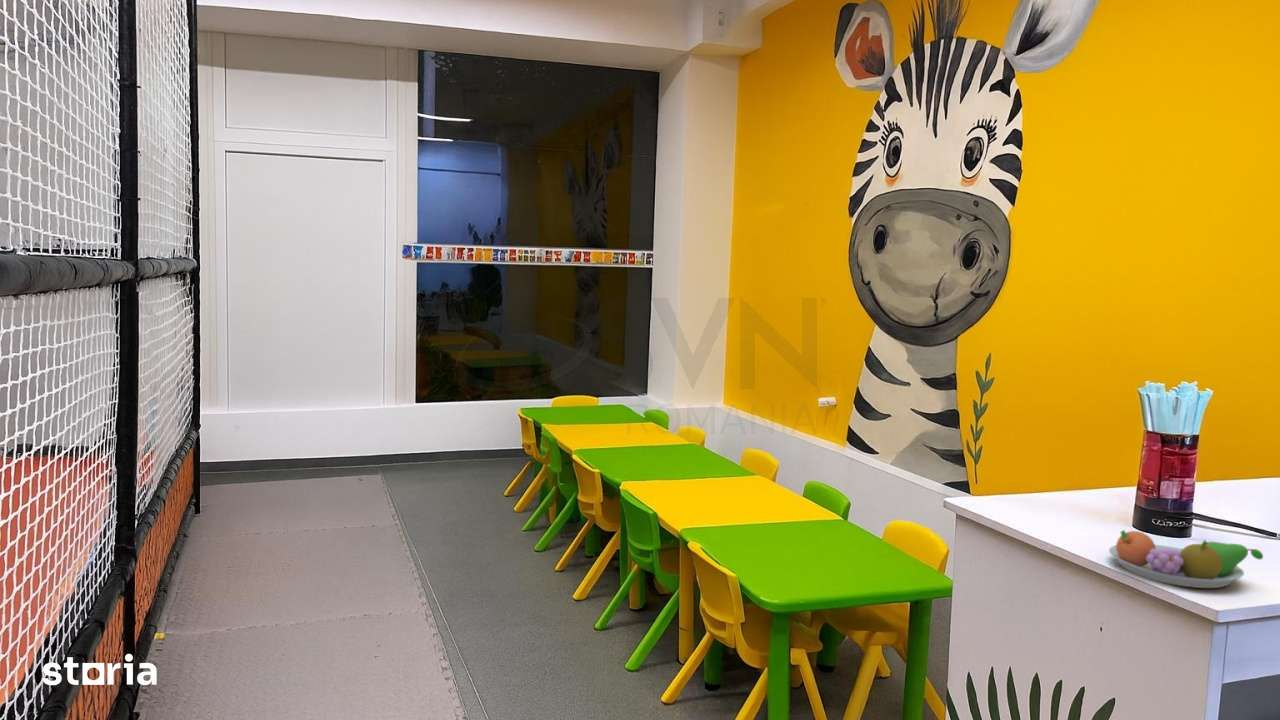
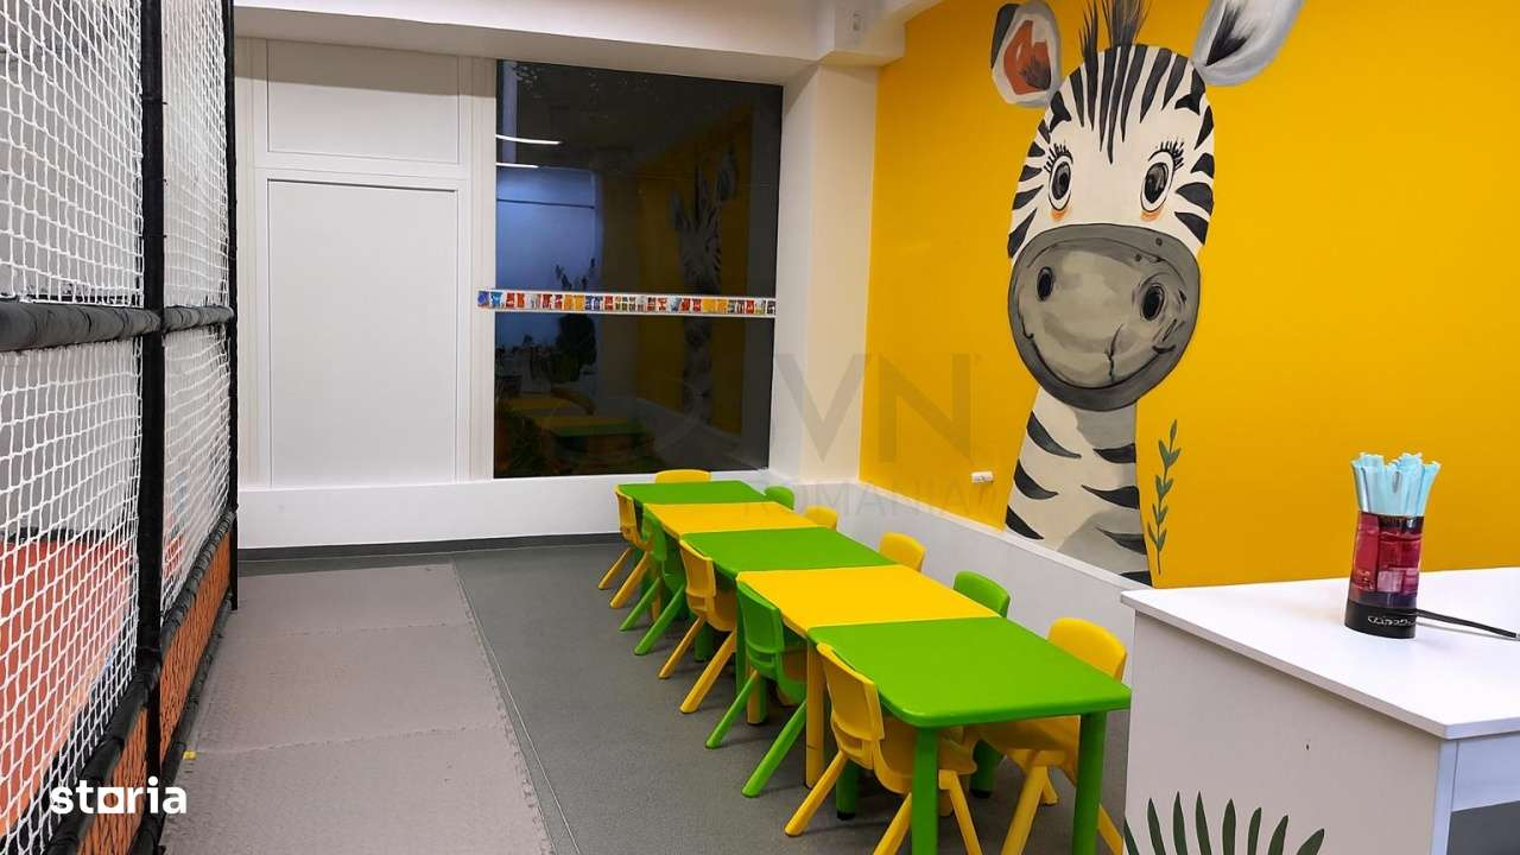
- fruit bowl [1108,529,1264,589]
